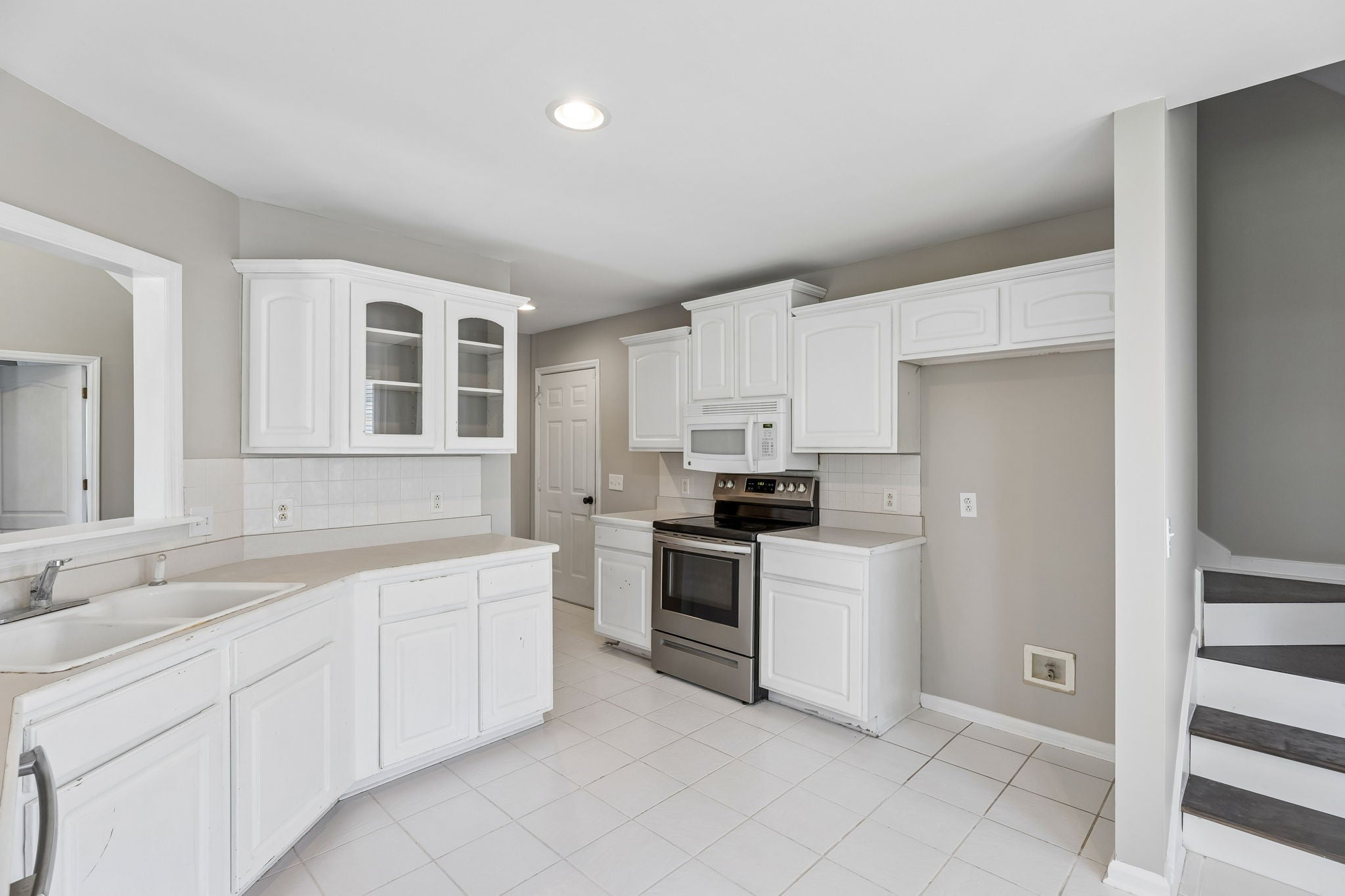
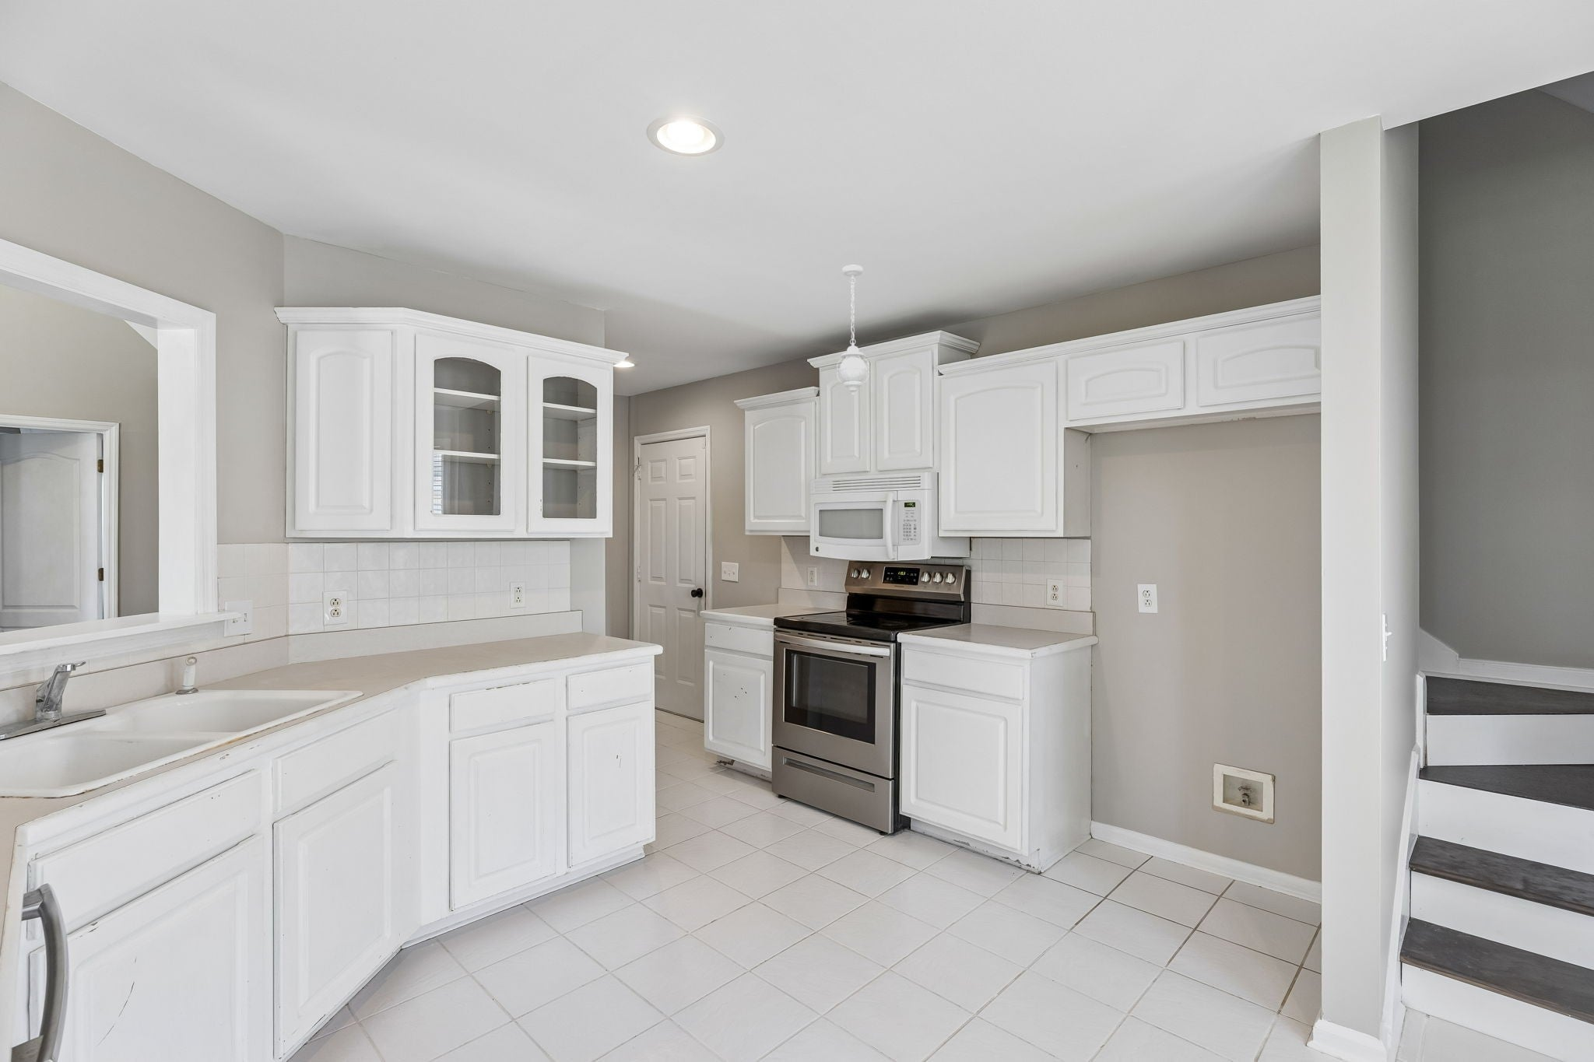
+ pendant light [836,264,870,396]
